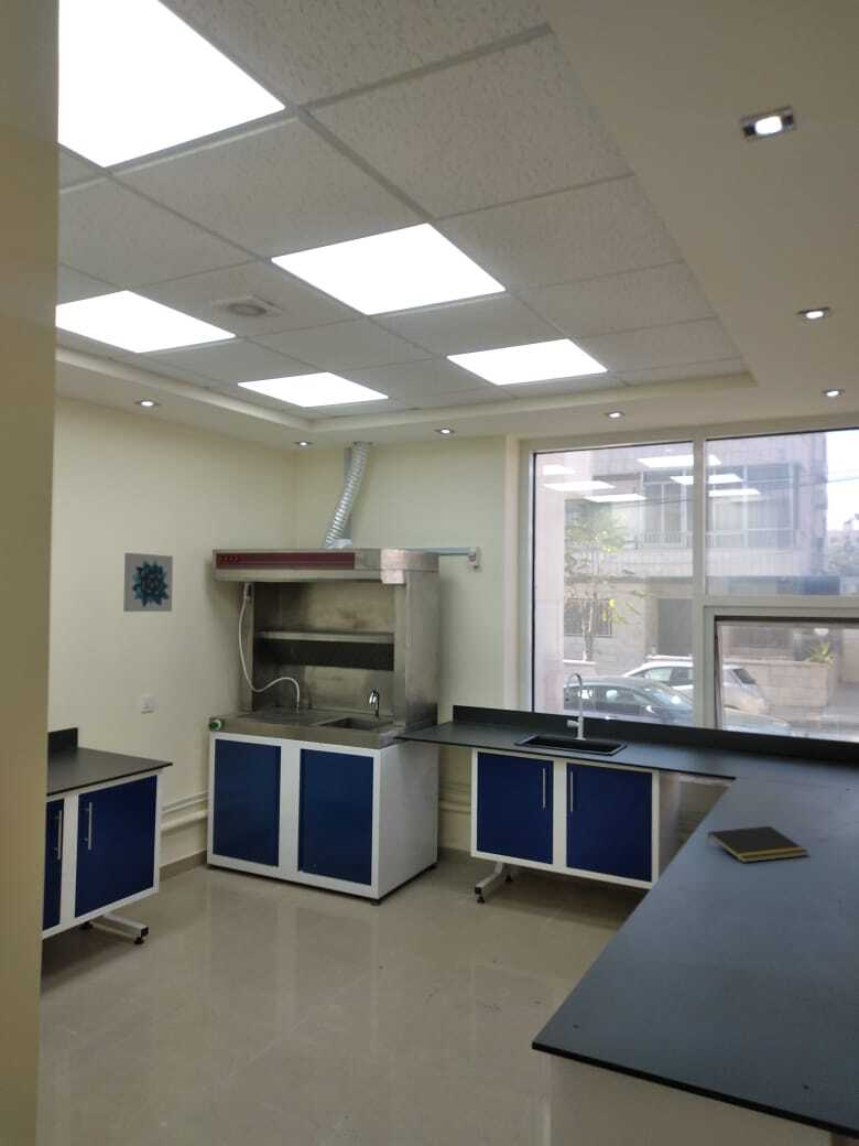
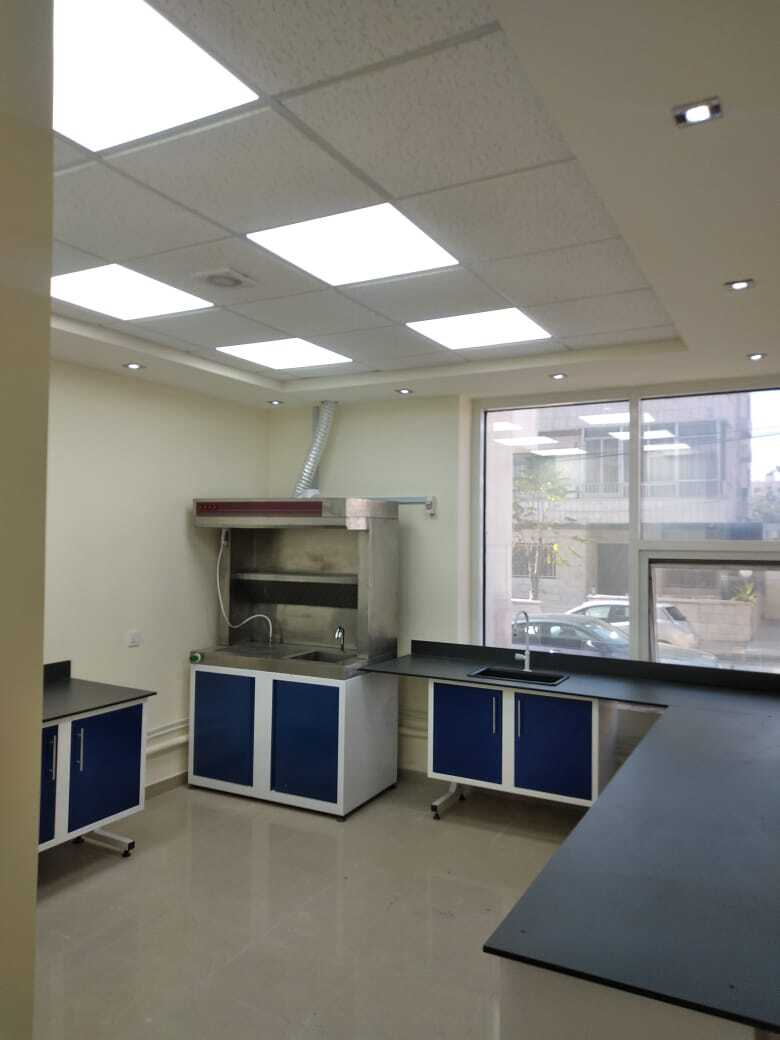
- wall art [122,552,174,613]
- notepad [706,825,809,864]
